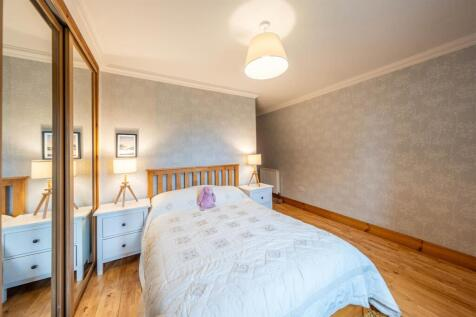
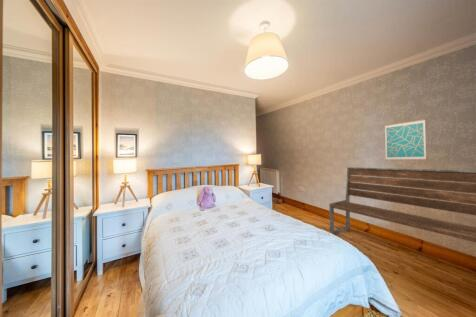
+ bench [328,166,476,243]
+ wall art [384,118,427,161]
